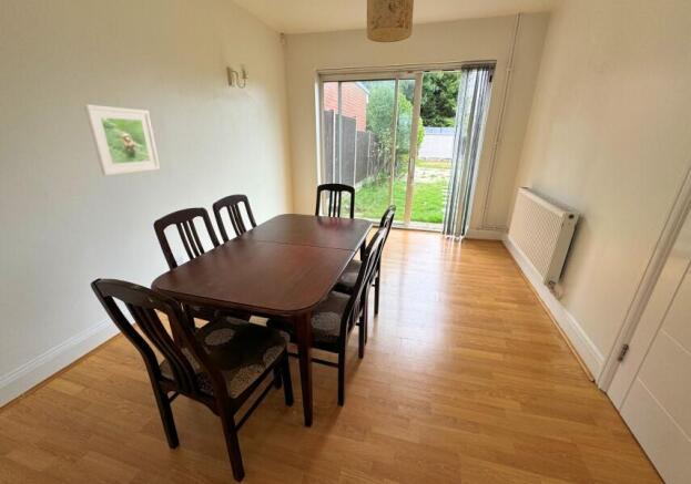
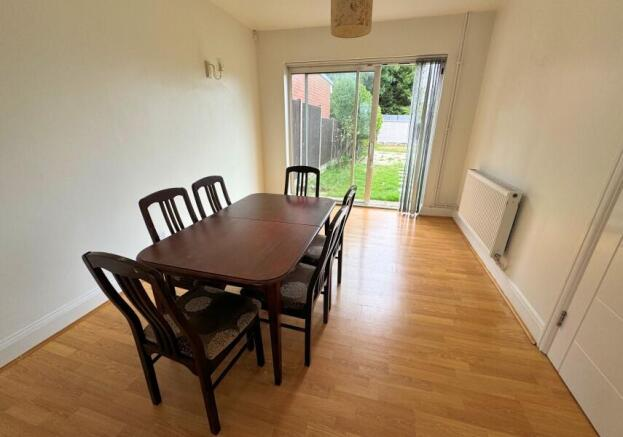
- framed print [83,103,161,176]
